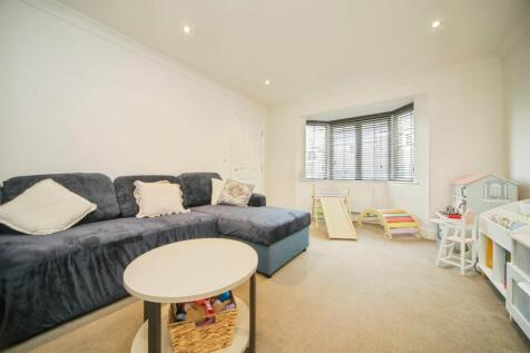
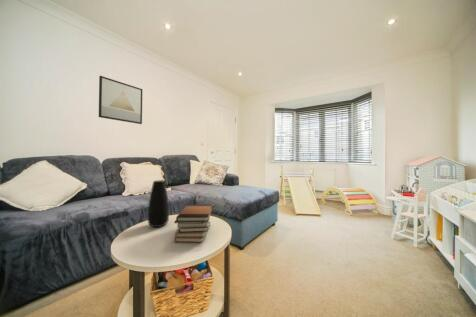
+ vase [147,179,170,228]
+ book stack [173,204,213,243]
+ wall art [98,75,143,125]
